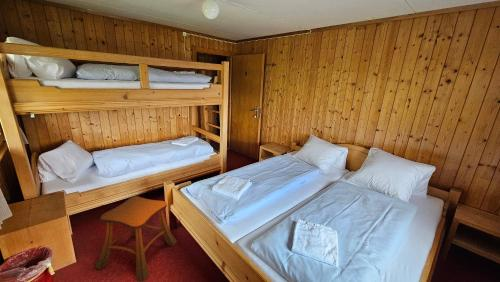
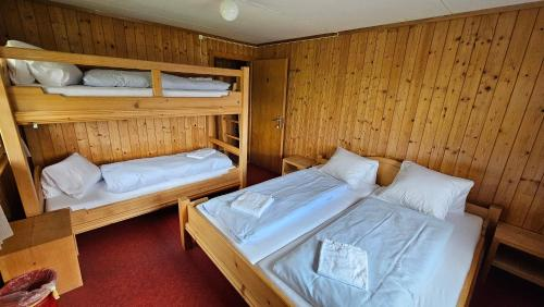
- stool [93,195,178,282]
